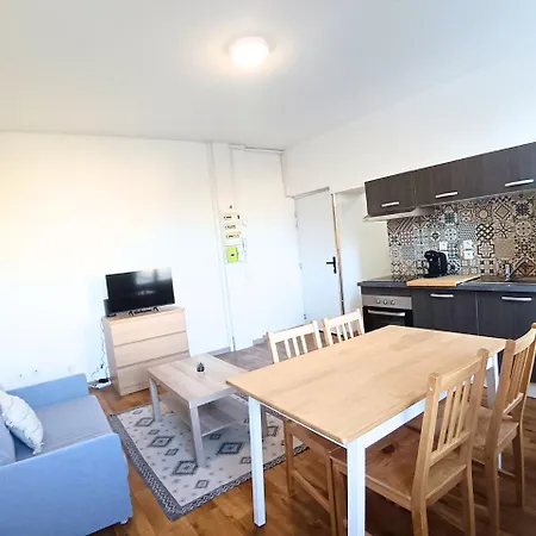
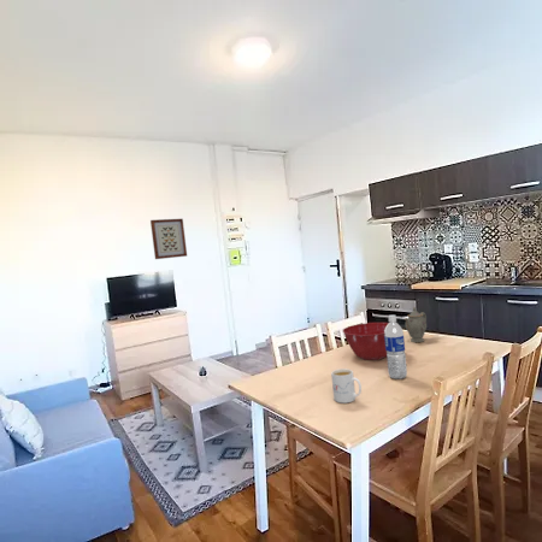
+ chinaware [403,306,428,343]
+ mixing bowl [342,322,389,361]
+ mug [330,367,363,405]
+ wall art [149,218,188,260]
+ water bottle [384,314,408,381]
